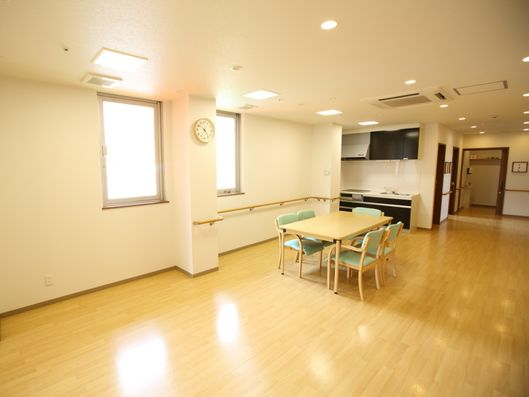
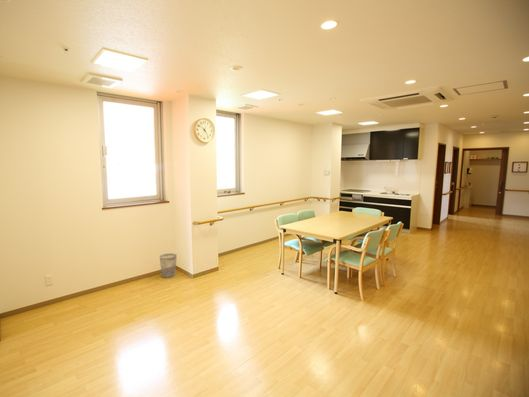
+ wastebasket [159,253,178,278]
